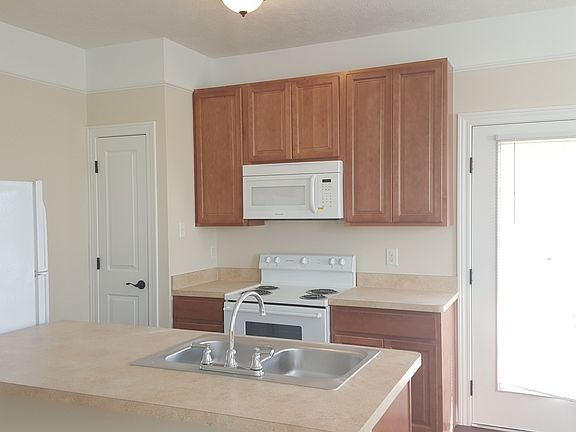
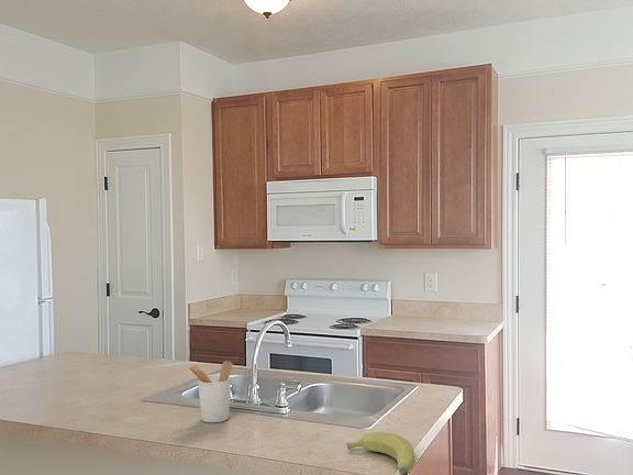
+ banana [345,431,417,475]
+ utensil holder [186,360,234,423]
